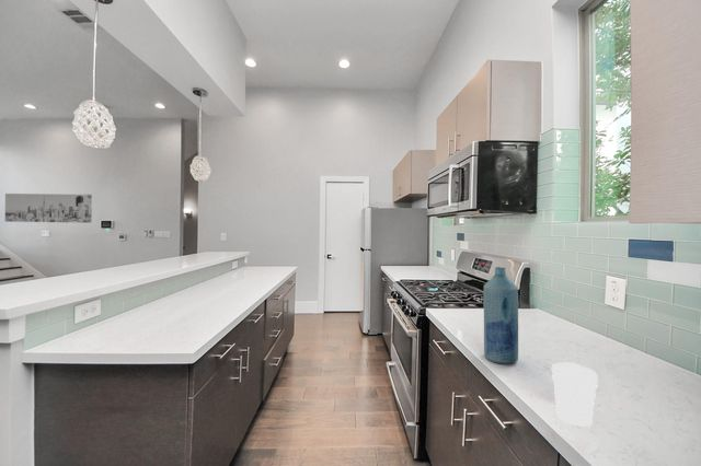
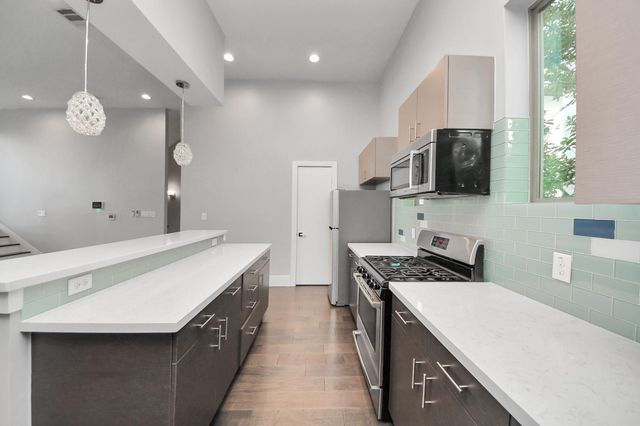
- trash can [551,362,599,428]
- bottle [482,266,519,365]
- wall art [4,193,93,224]
